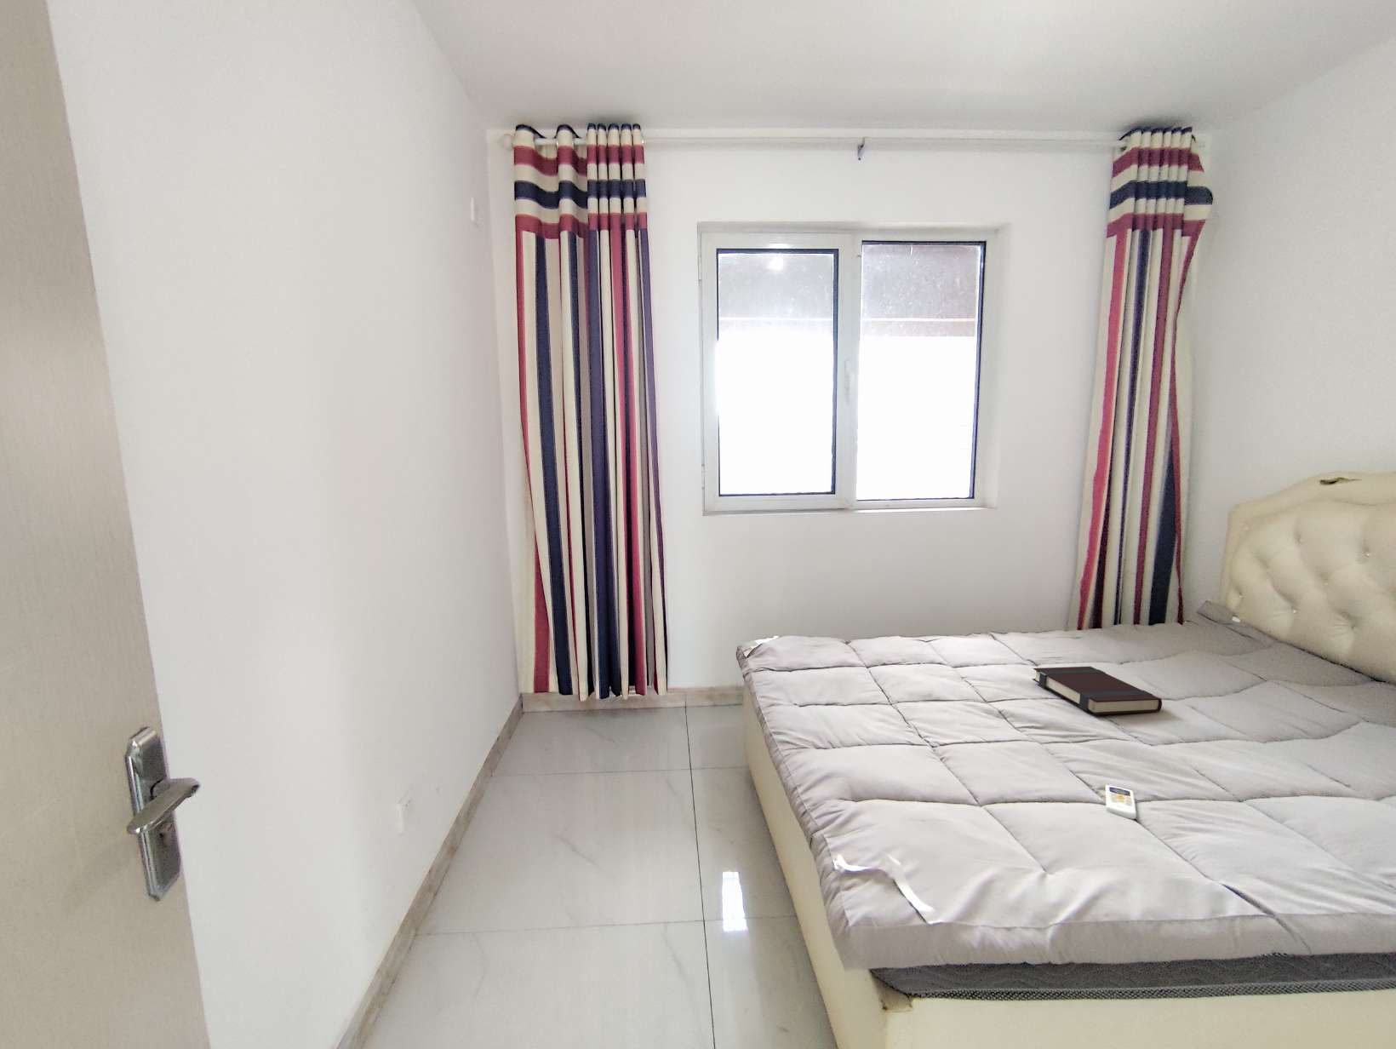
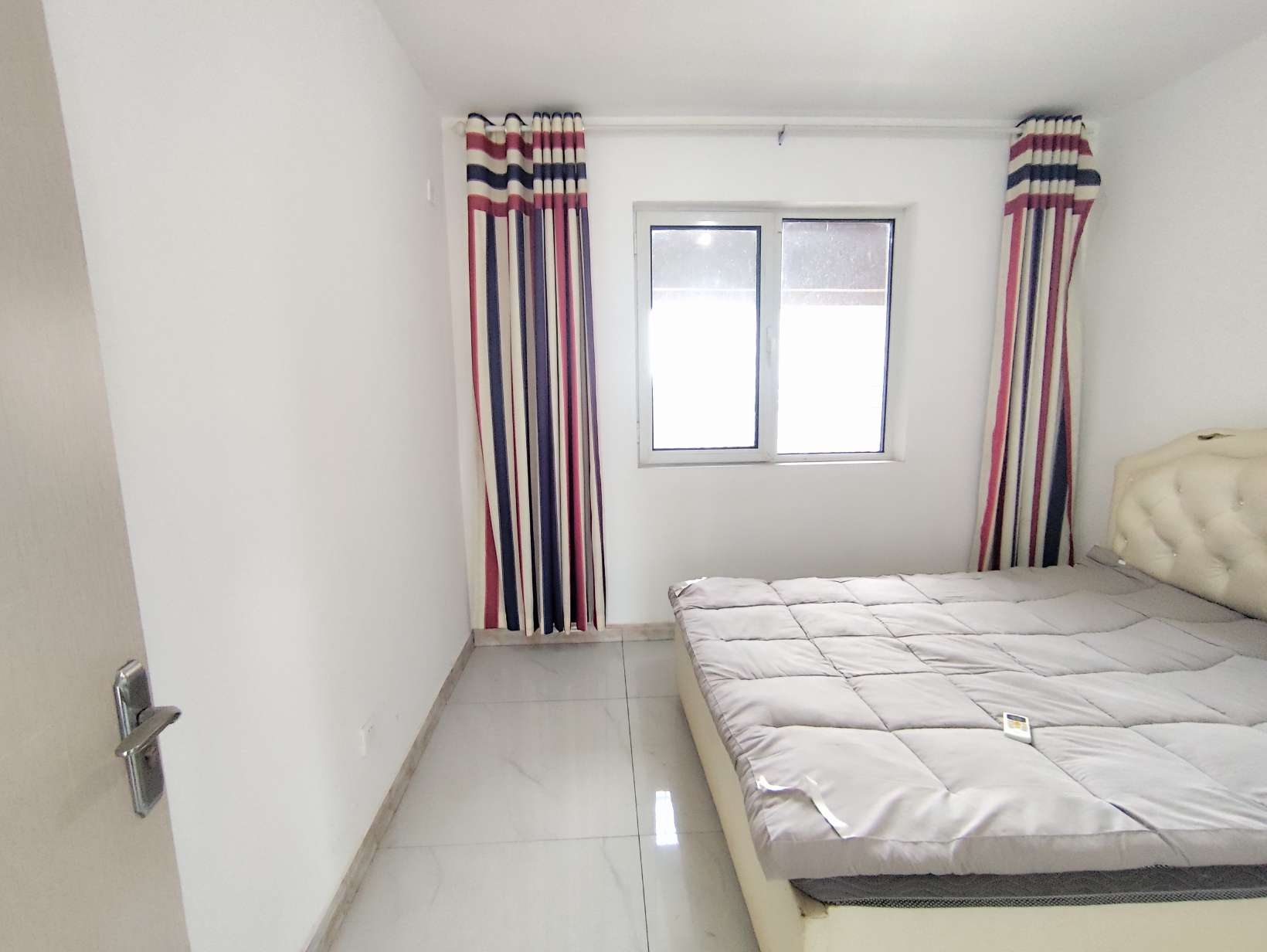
- book [1031,666,1162,715]
